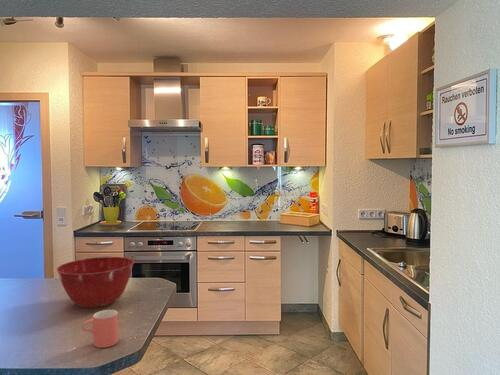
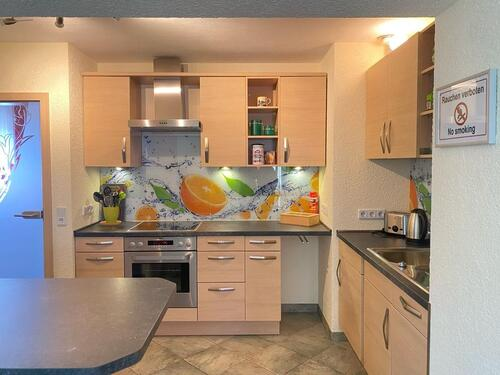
- mixing bowl [56,256,135,309]
- cup [81,309,119,349]
